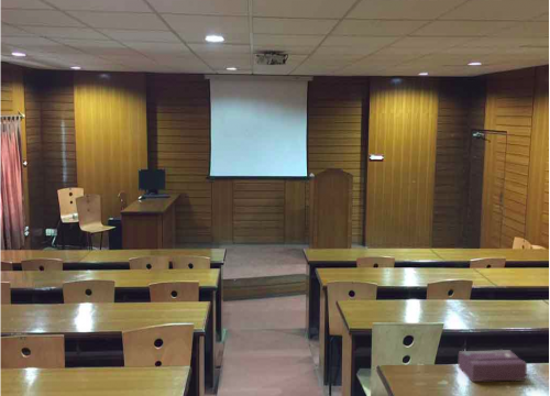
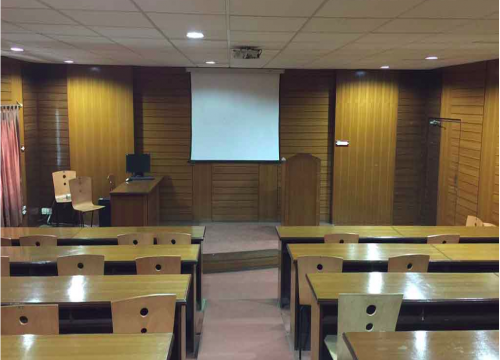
- tissue box [457,349,528,383]
